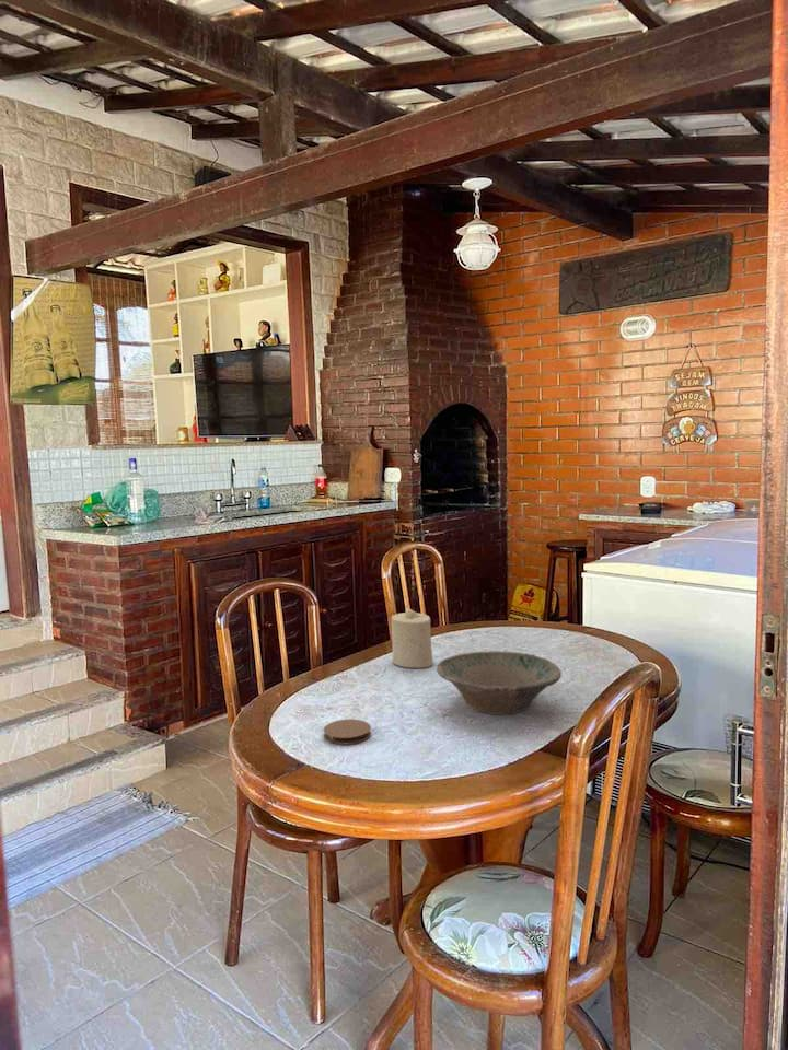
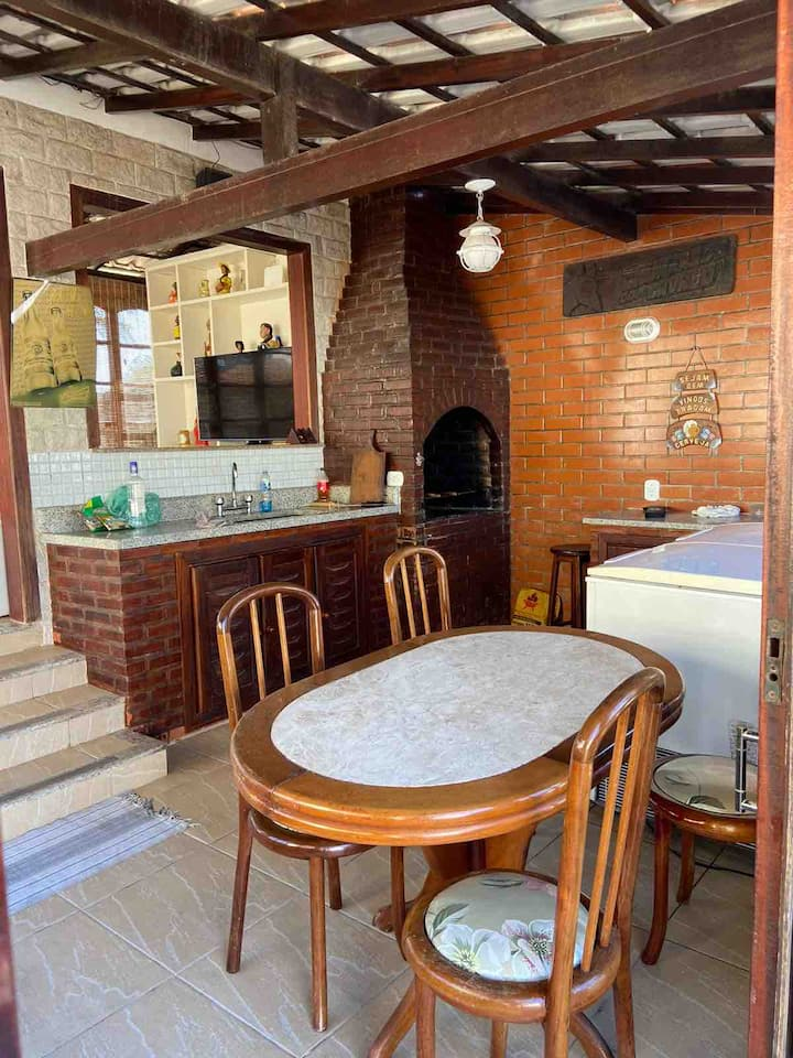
- candle [391,607,434,669]
- coaster [322,719,372,746]
- bowl [436,650,563,715]
